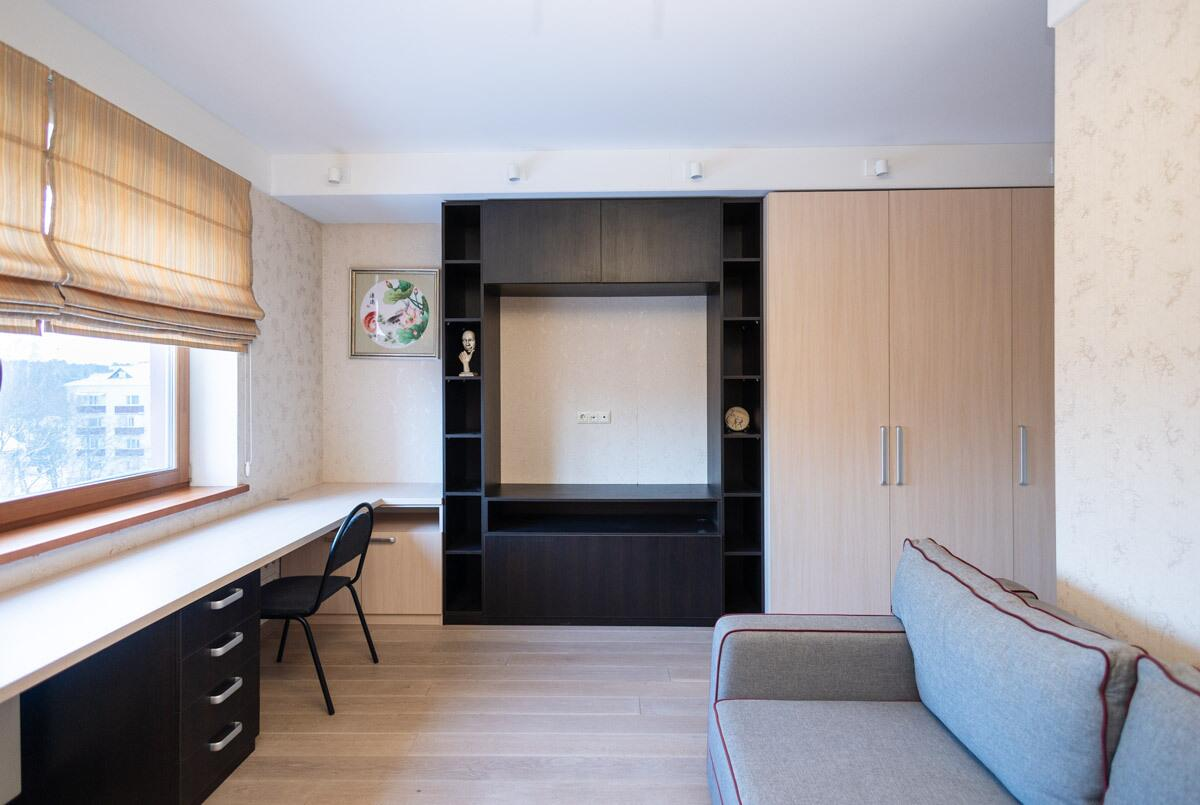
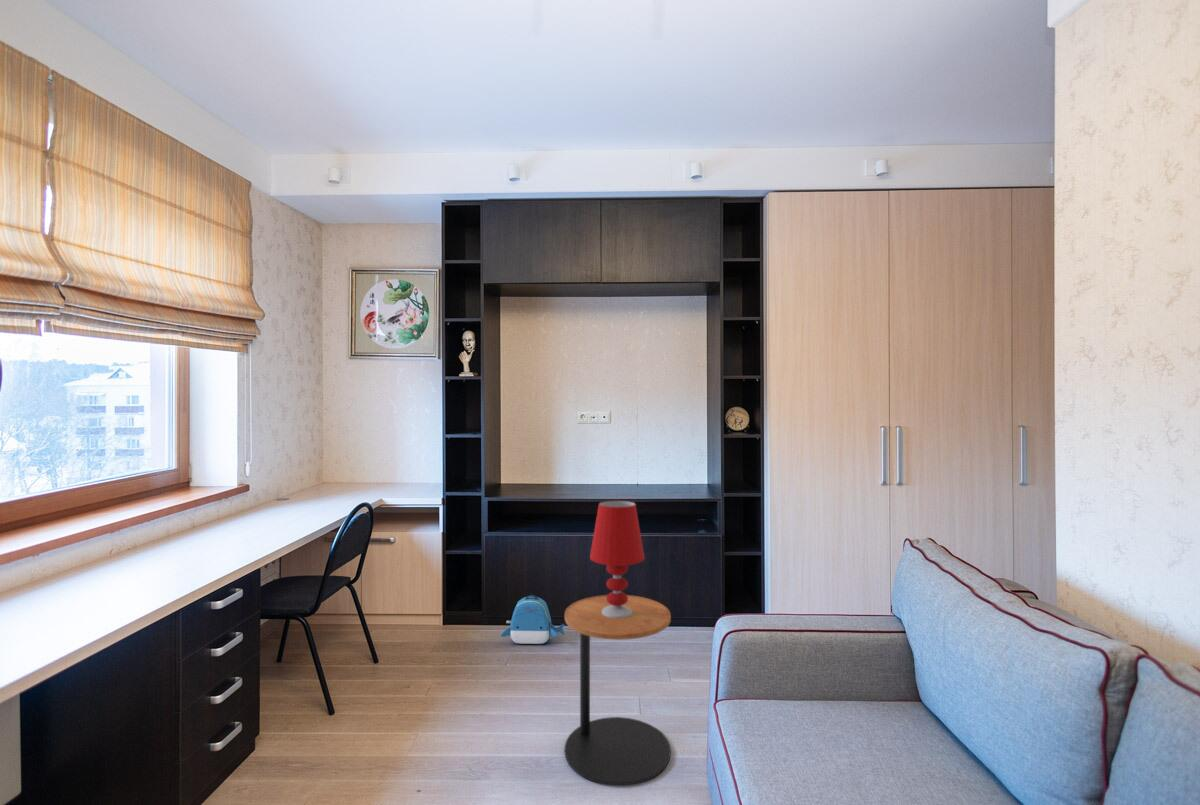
+ side table [564,594,672,786]
+ backpack [500,594,565,645]
+ table lamp [589,499,645,618]
